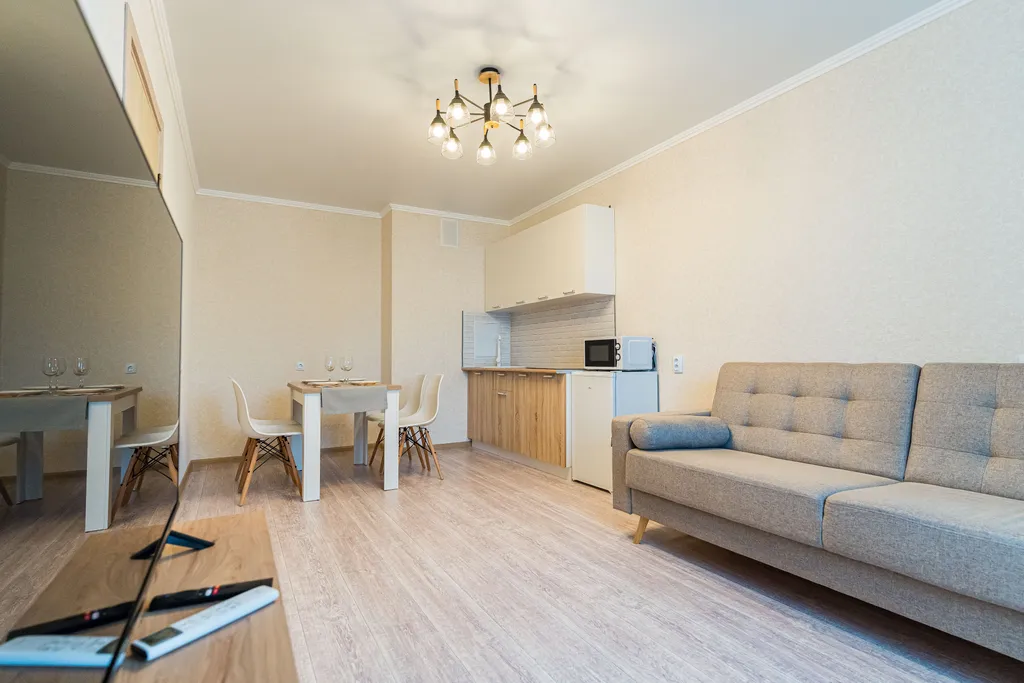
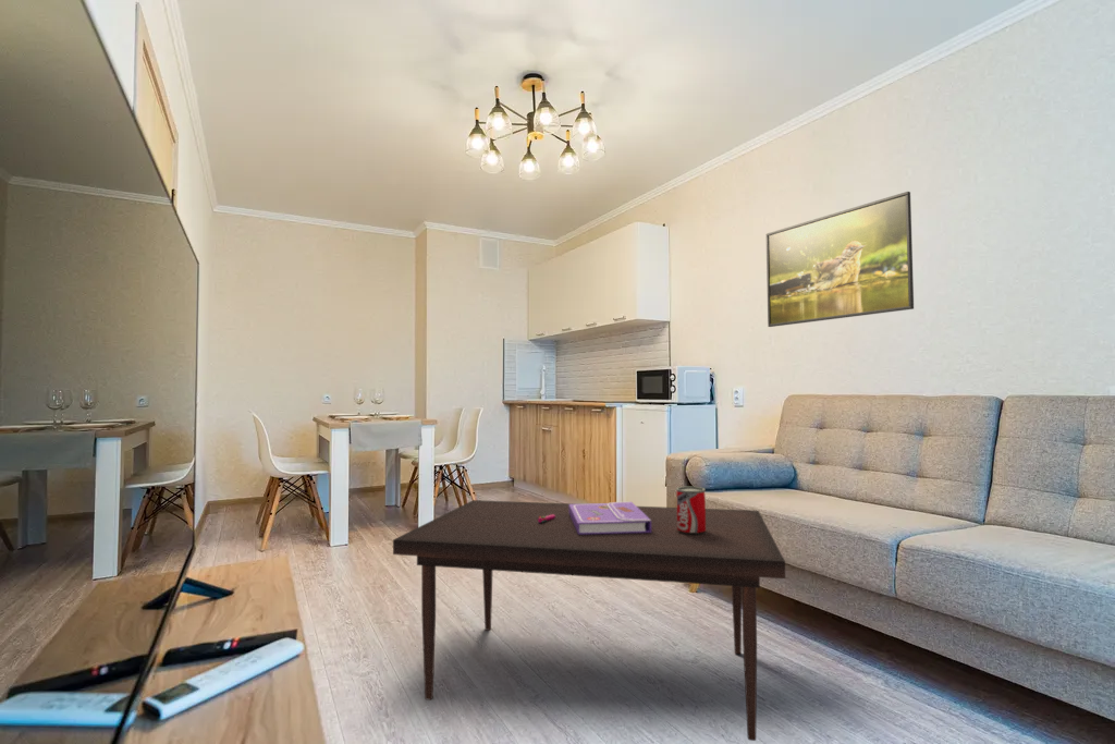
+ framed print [765,191,915,328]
+ coffee table [392,486,786,742]
